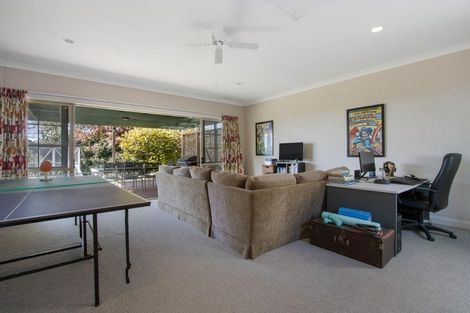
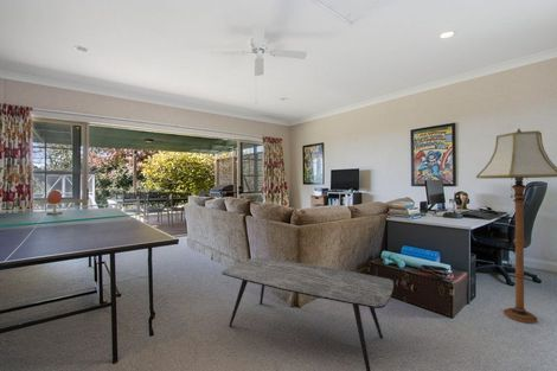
+ floor lamp [475,128,557,325]
+ coffee table [220,256,395,371]
